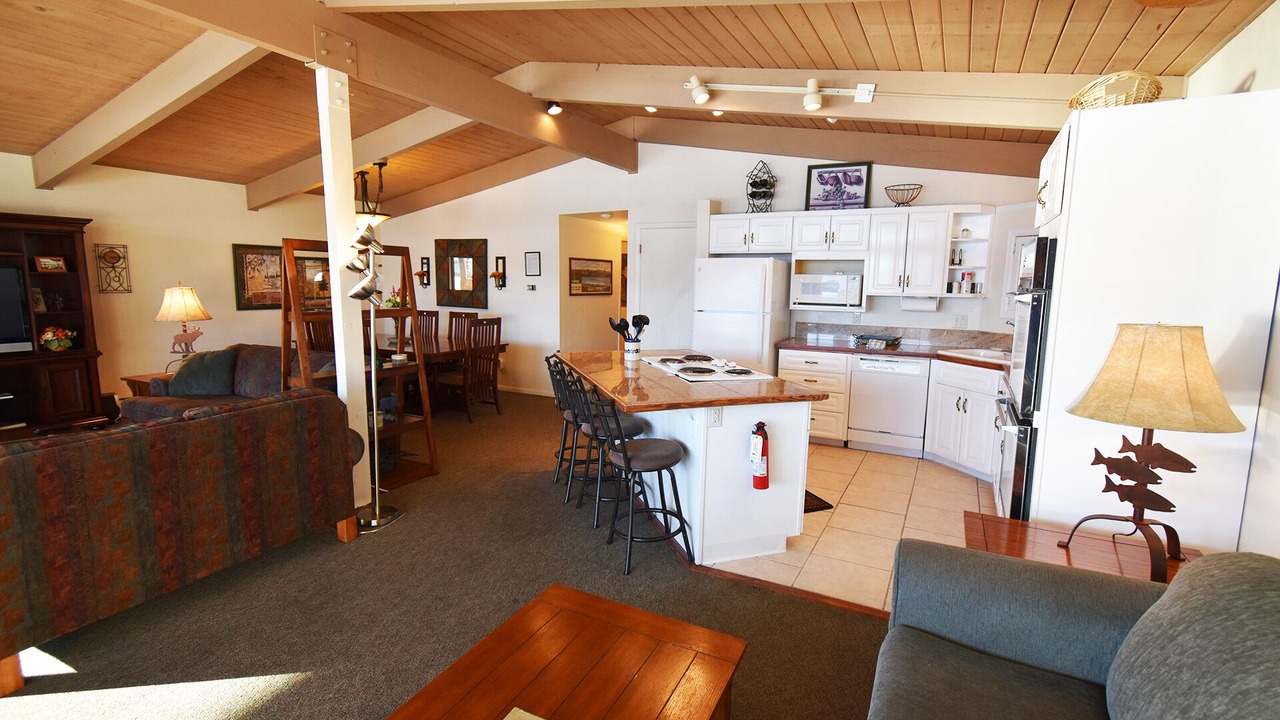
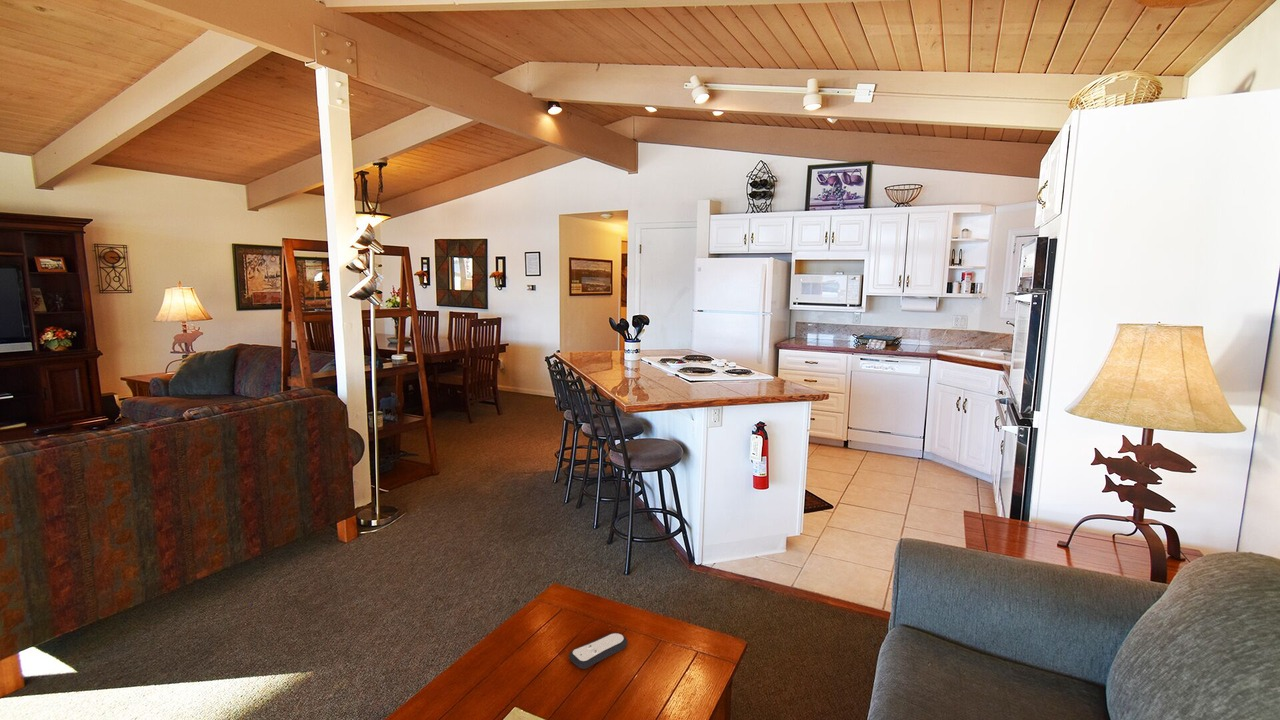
+ remote control [568,631,628,670]
